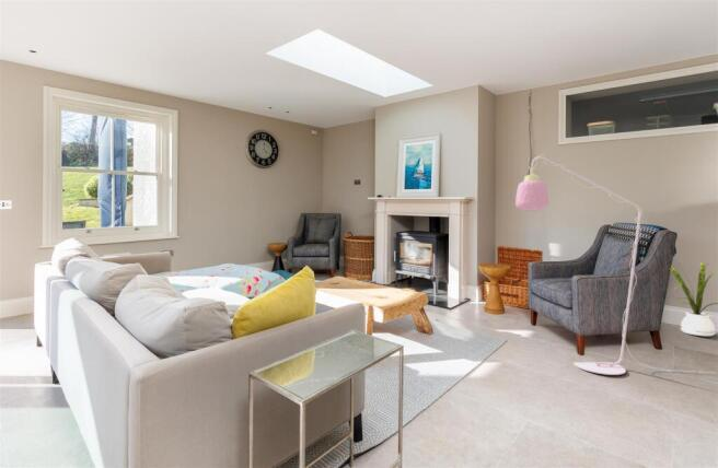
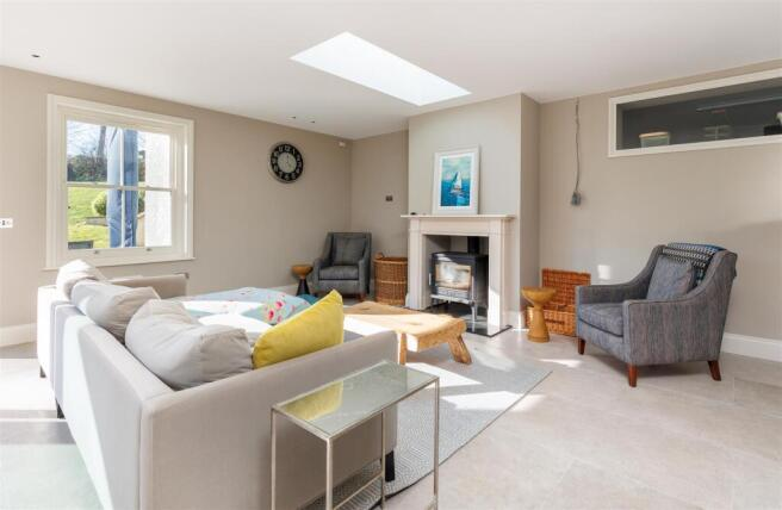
- house plant [670,257,718,337]
- floor lamp [514,153,715,376]
